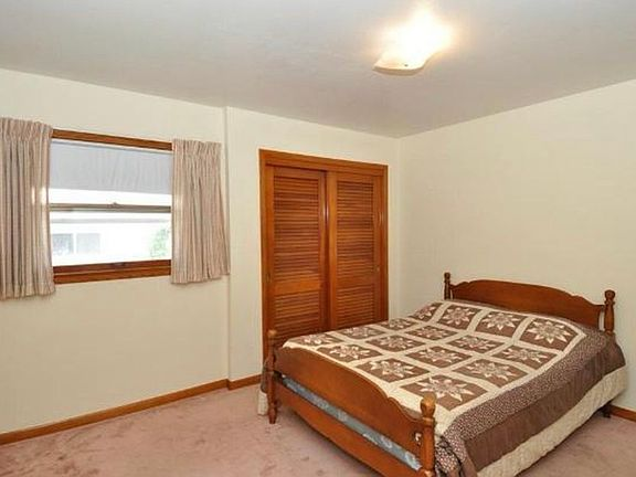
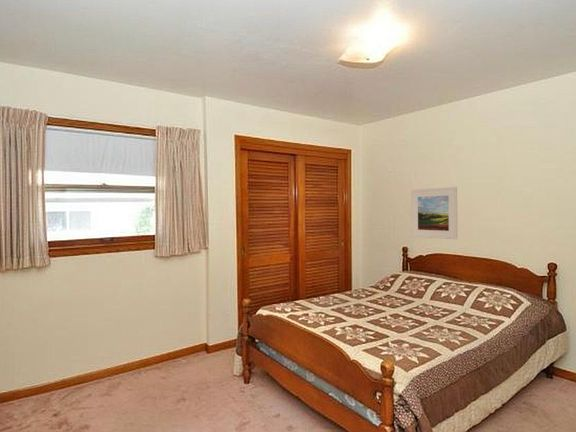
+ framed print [410,186,458,240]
